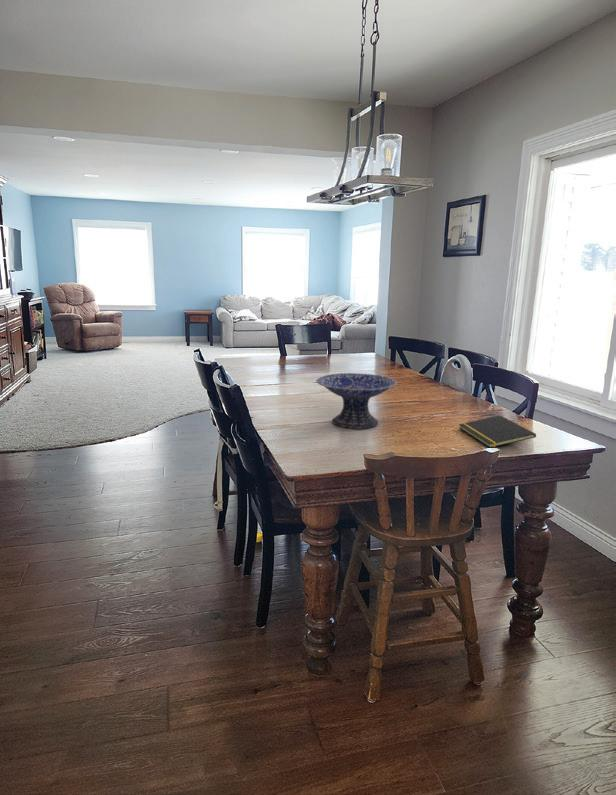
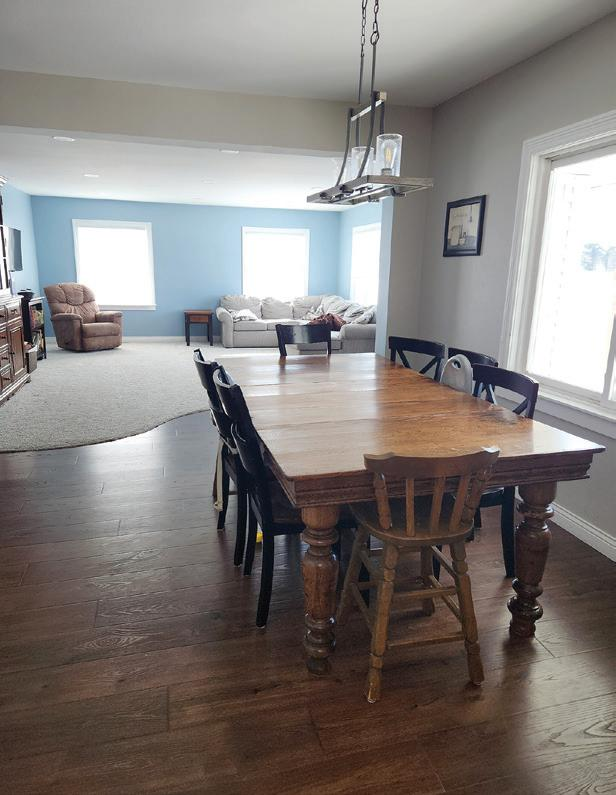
- notepad [458,414,537,449]
- decorative bowl [315,372,398,430]
